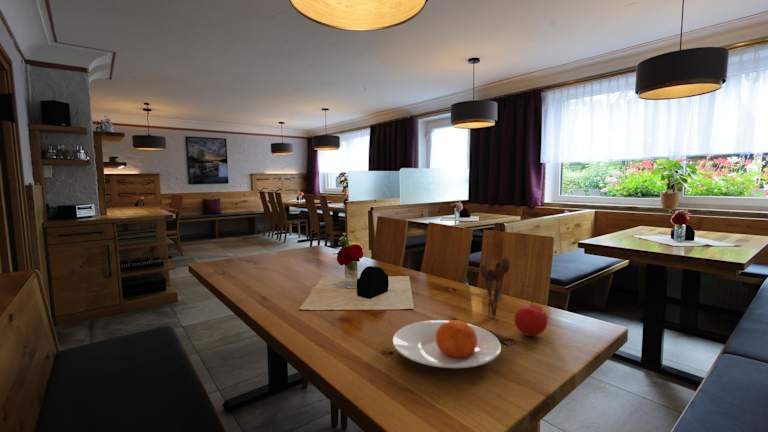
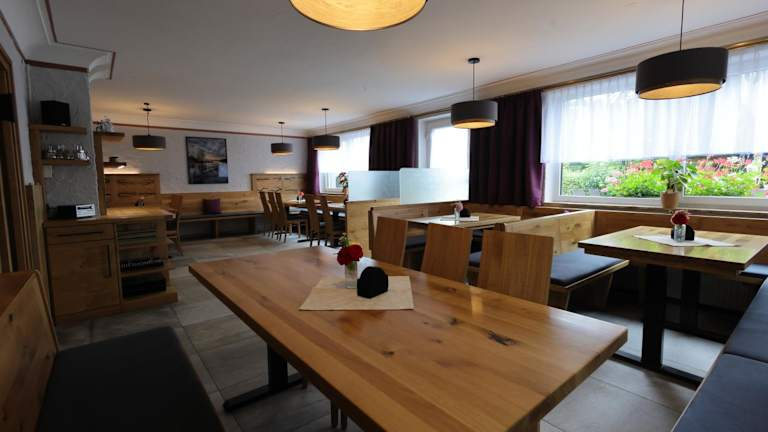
- fruit [513,300,549,337]
- utensil holder [479,257,511,318]
- plate [392,319,502,369]
